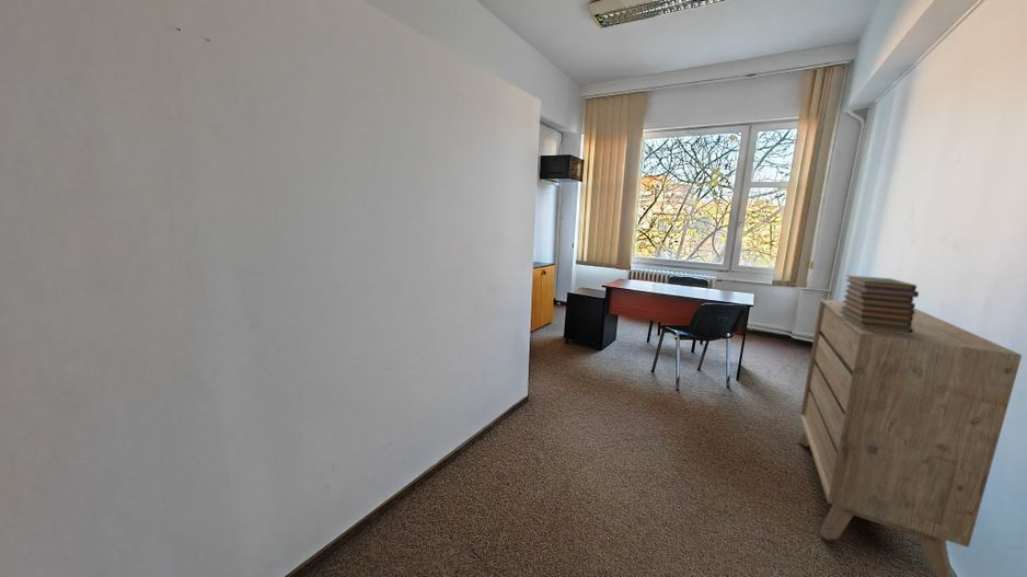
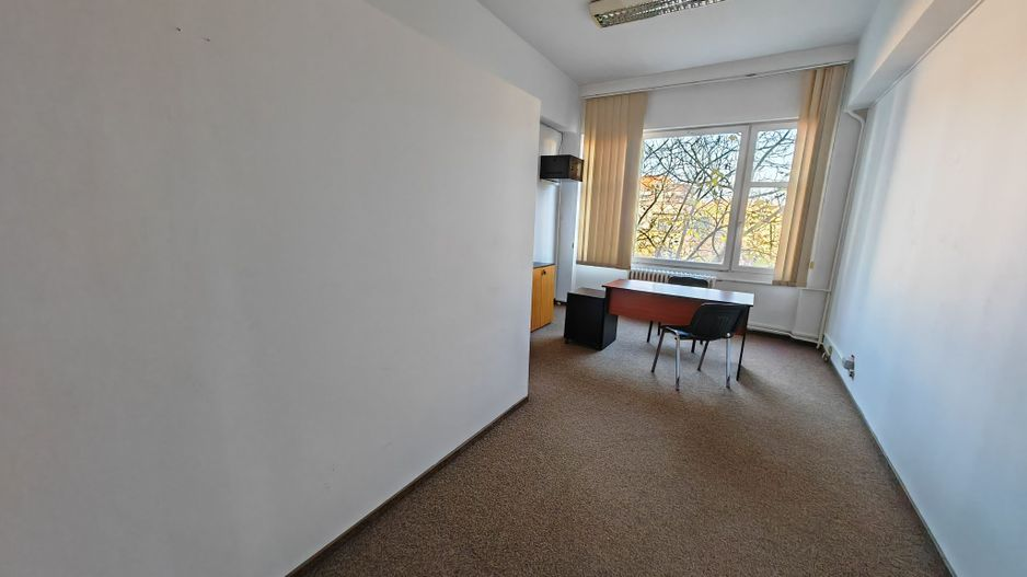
- book stack [840,275,920,334]
- dresser [797,298,1023,577]
